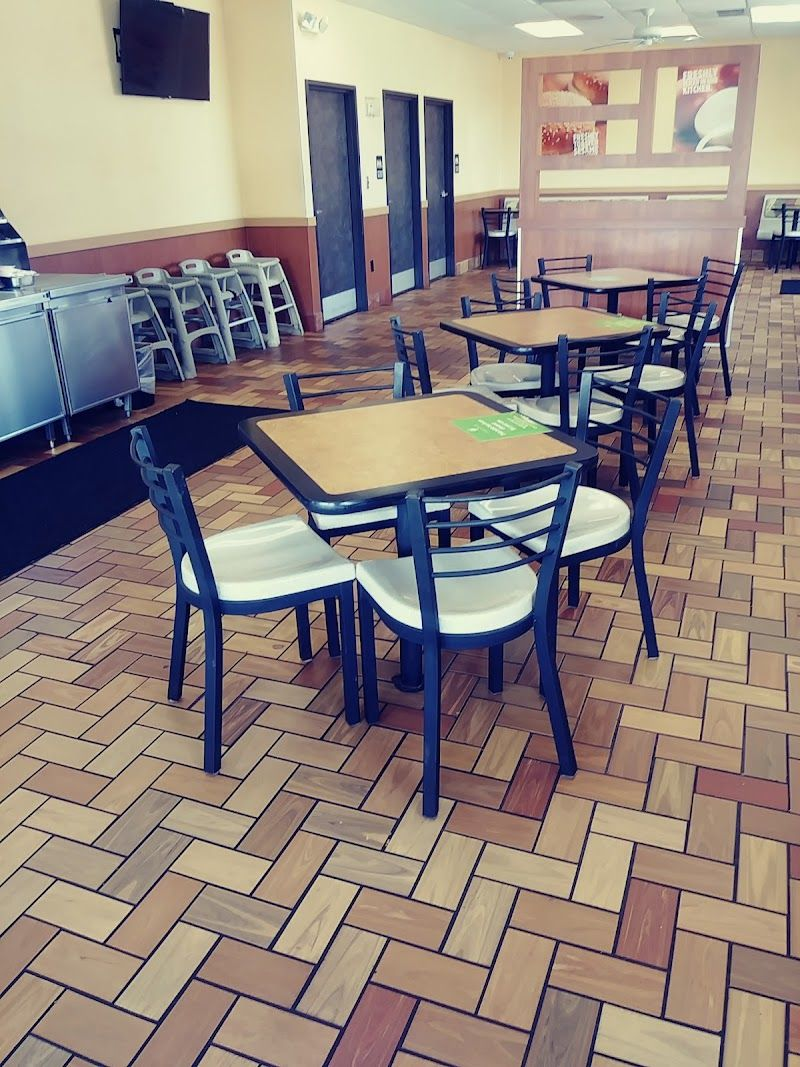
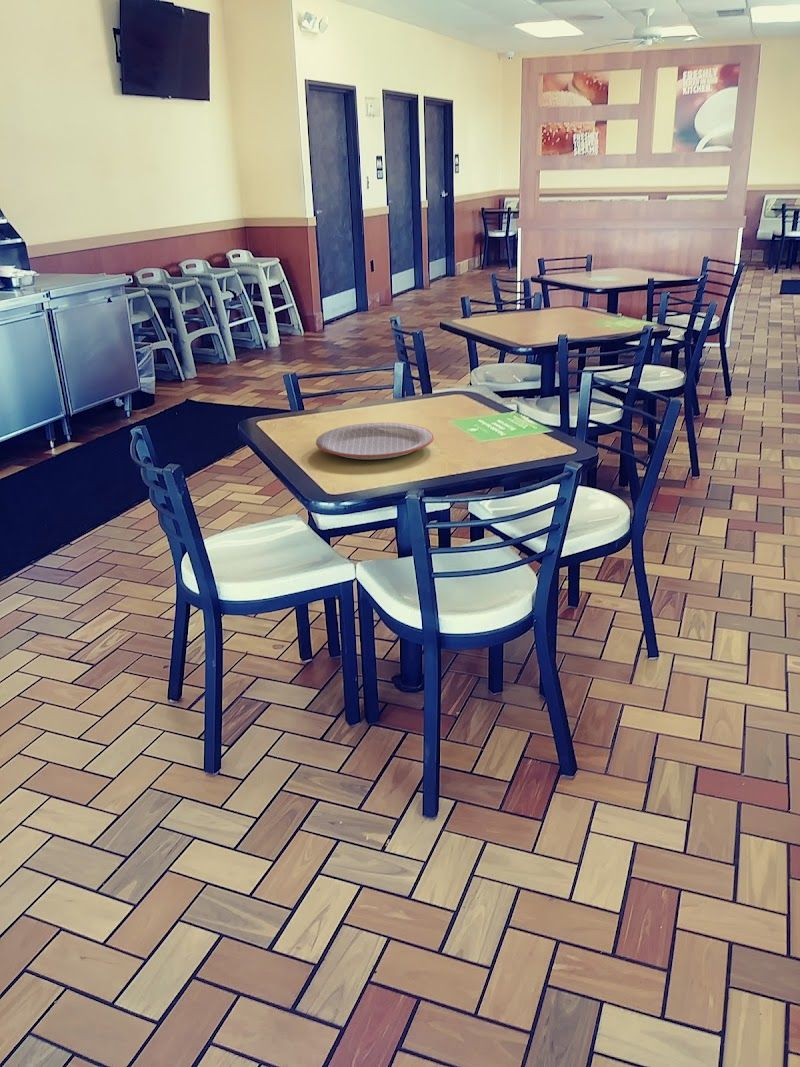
+ plate [315,422,435,461]
